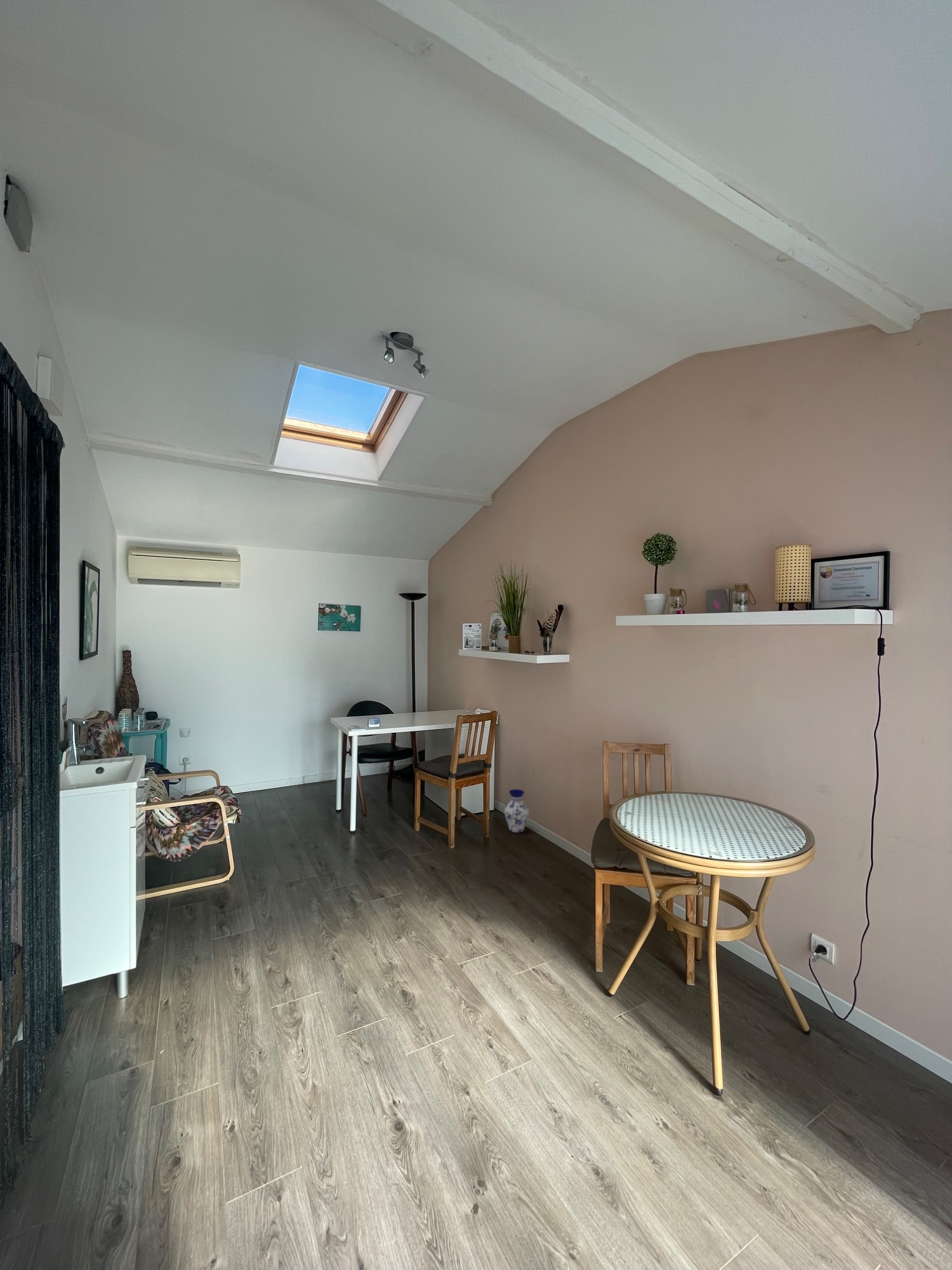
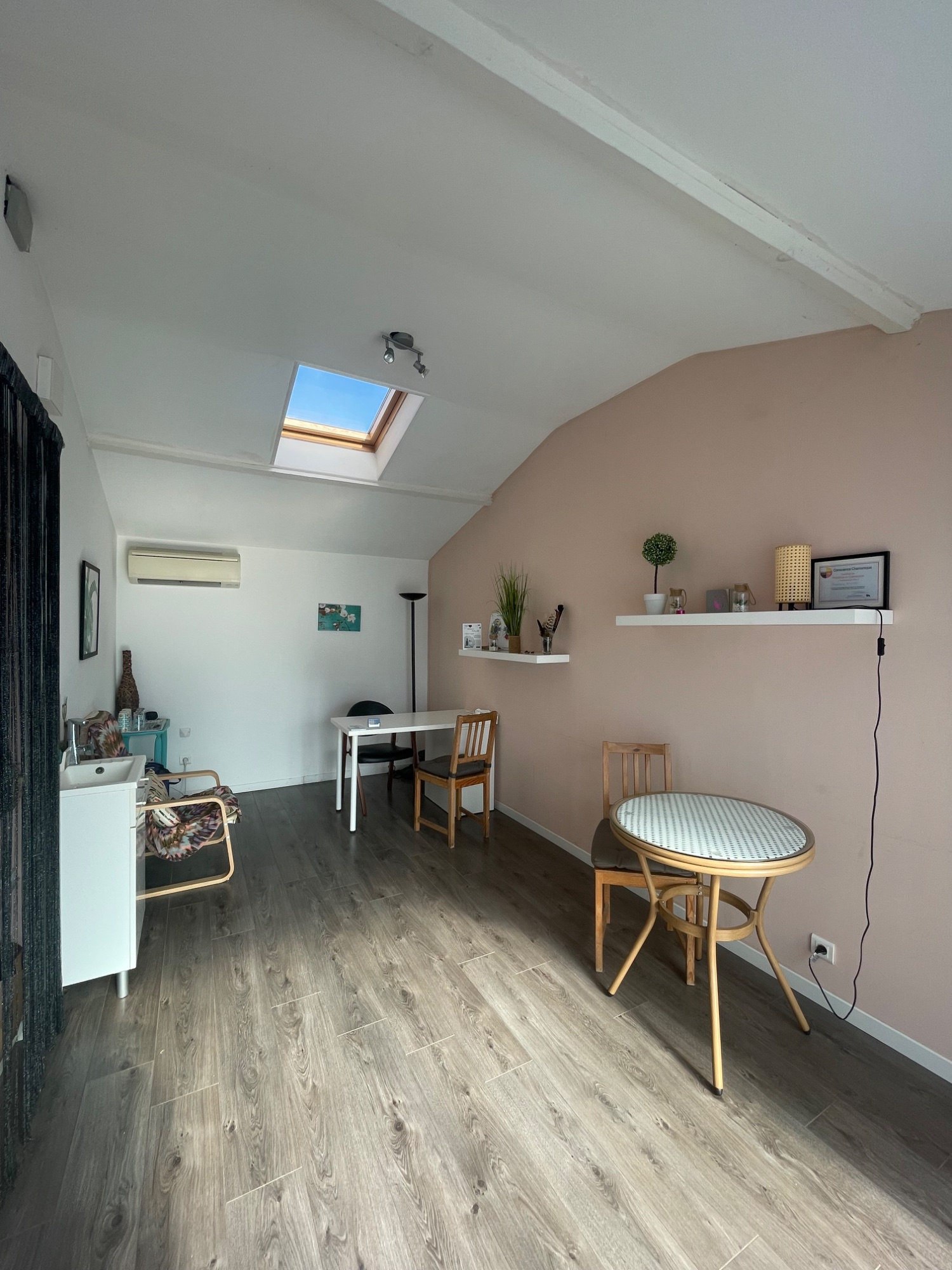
- vase [504,789,529,834]
